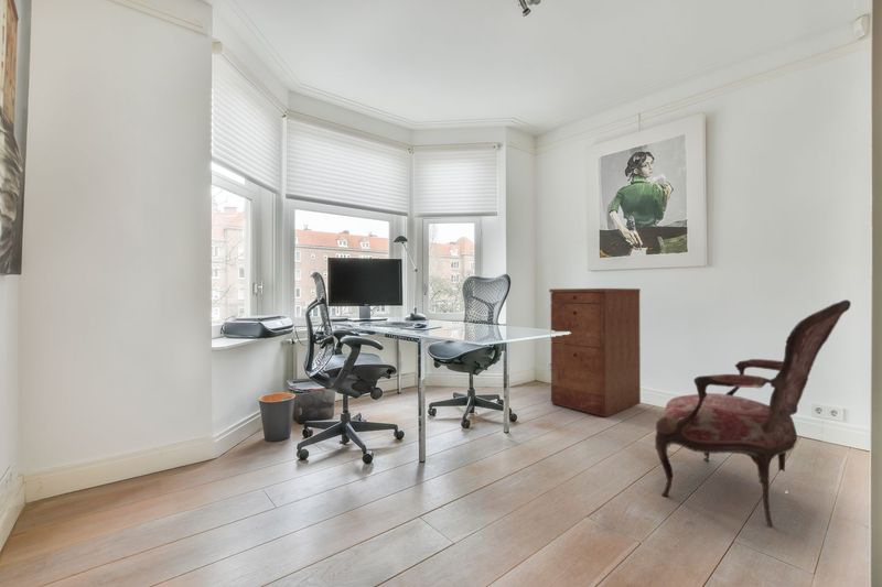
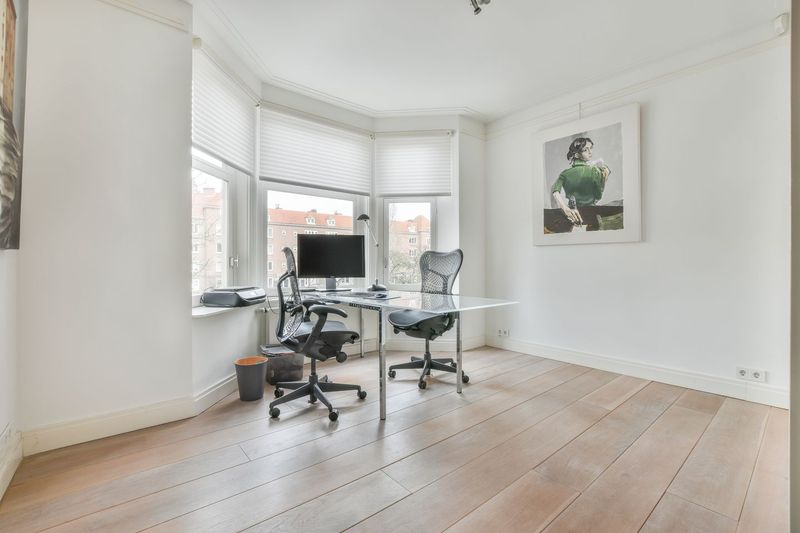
- armchair [654,298,852,528]
- filing cabinet [548,287,642,418]
